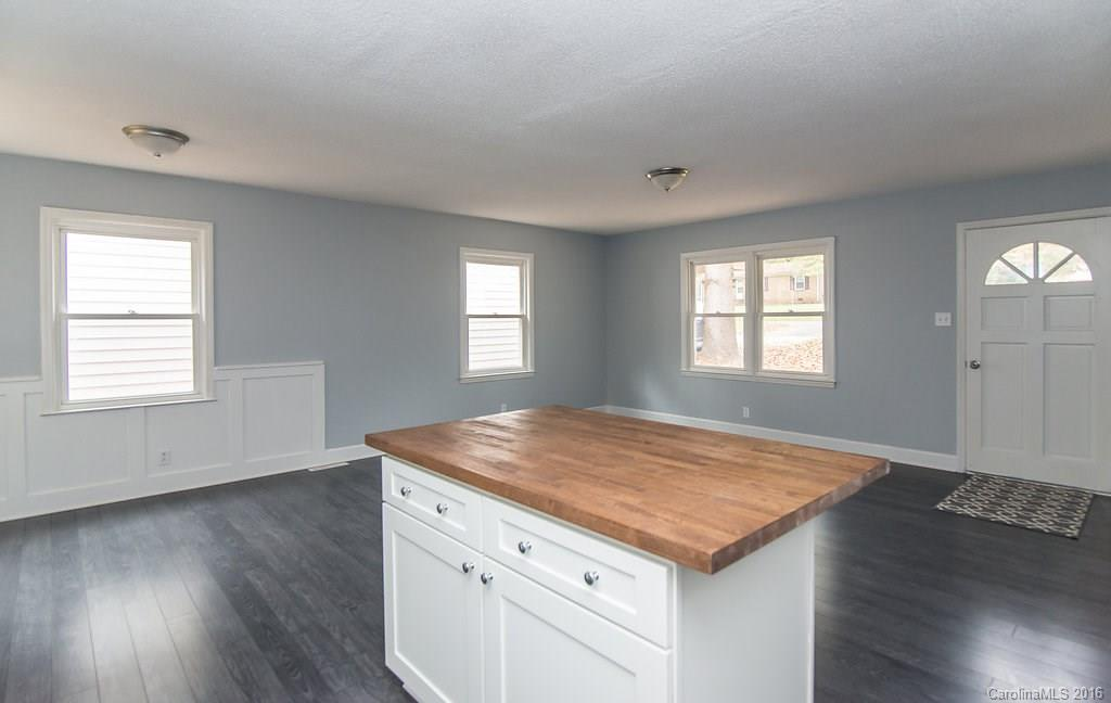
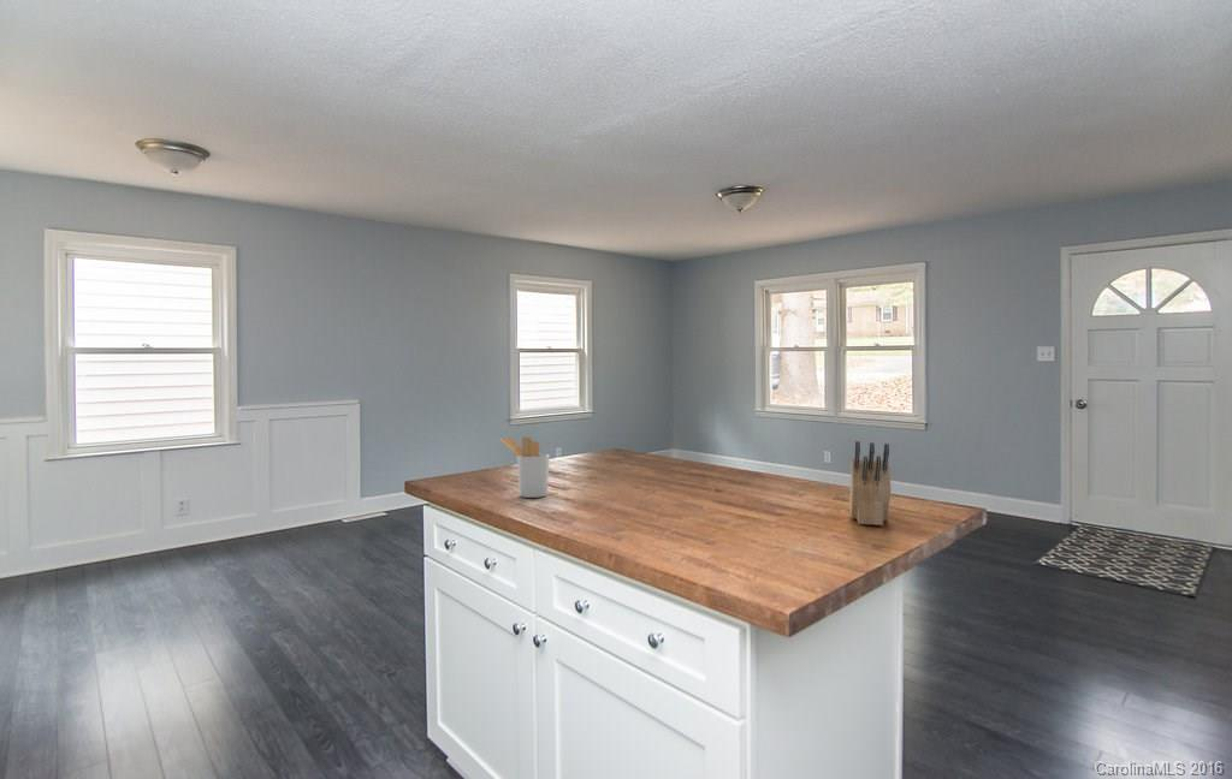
+ knife block [848,440,893,527]
+ utensil holder [498,435,551,499]
